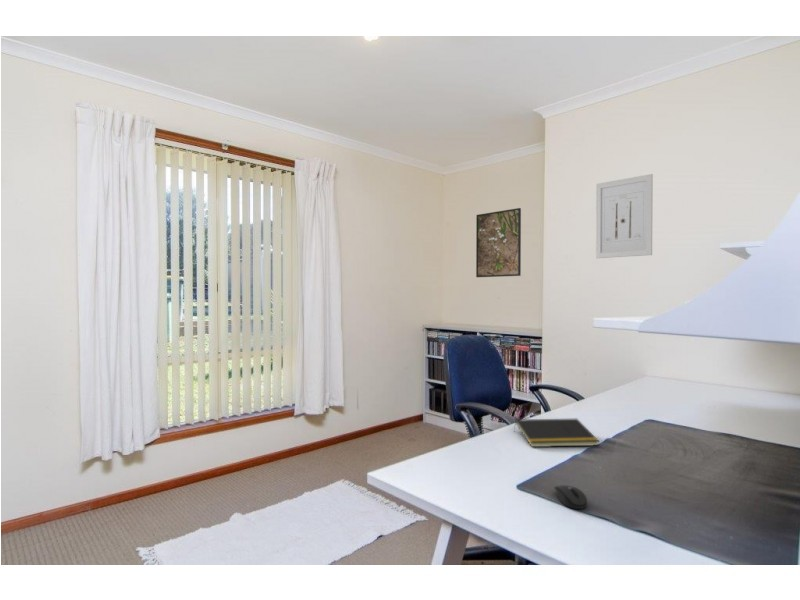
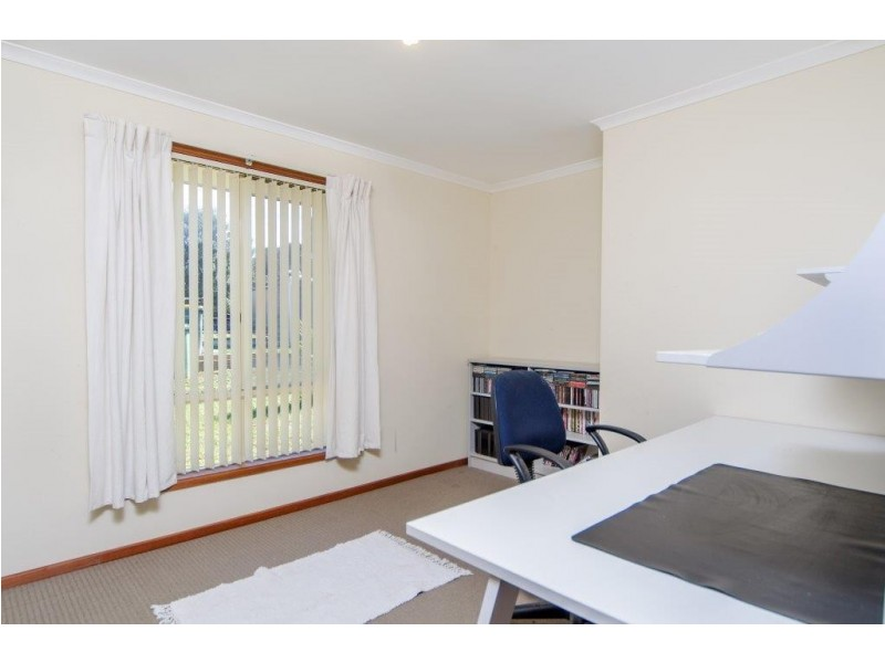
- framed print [475,207,522,278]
- wall art [595,173,654,259]
- mouse [553,484,588,510]
- notepad [513,418,601,448]
